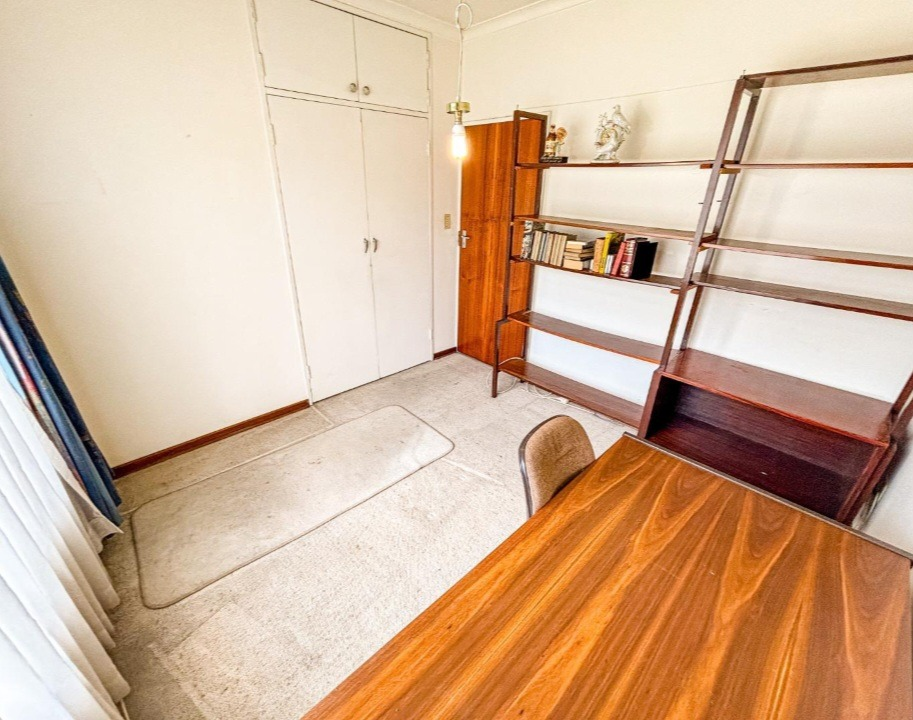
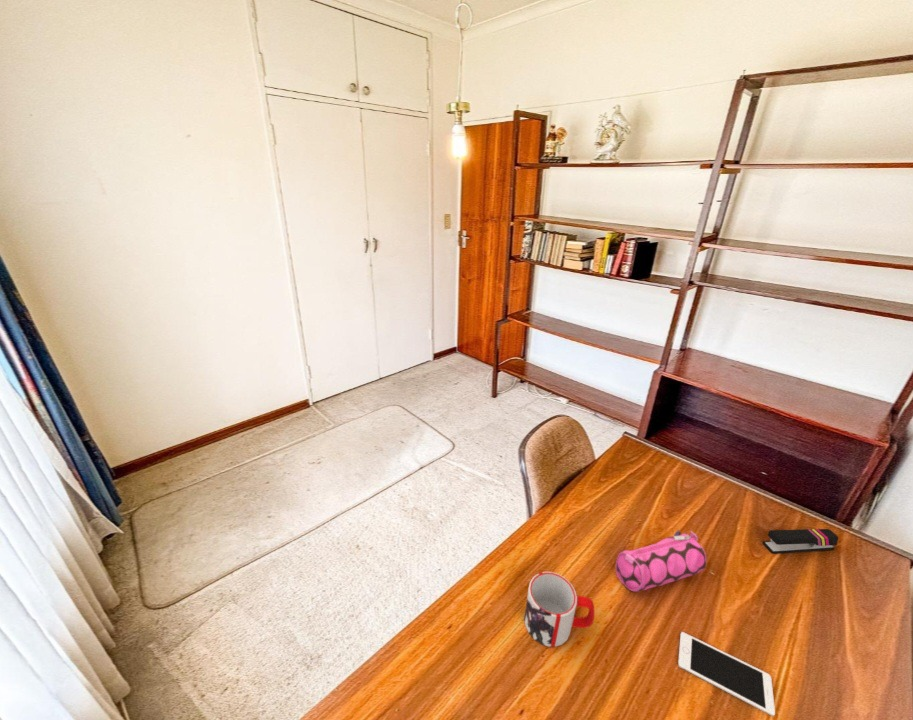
+ mug [523,571,596,648]
+ stapler [762,528,839,555]
+ cell phone [677,631,776,717]
+ pencil case [615,529,707,593]
